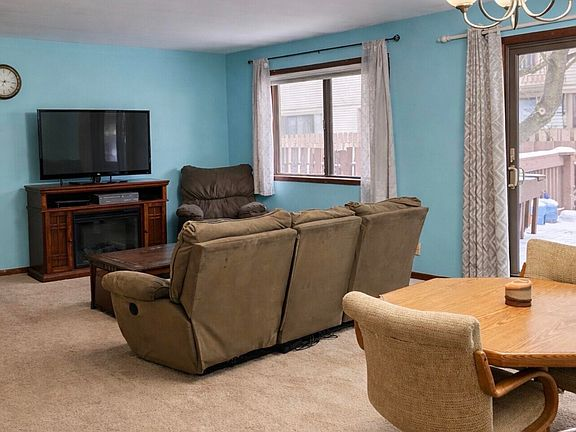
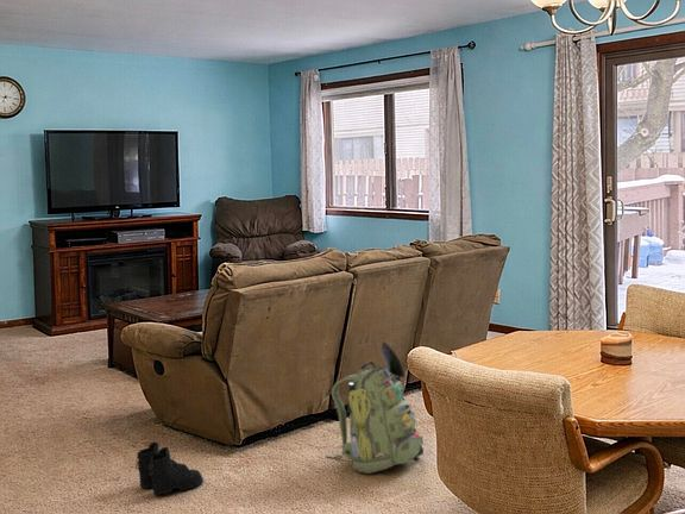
+ backpack [325,341,425,475]
+ boots [134,441,205,496]
